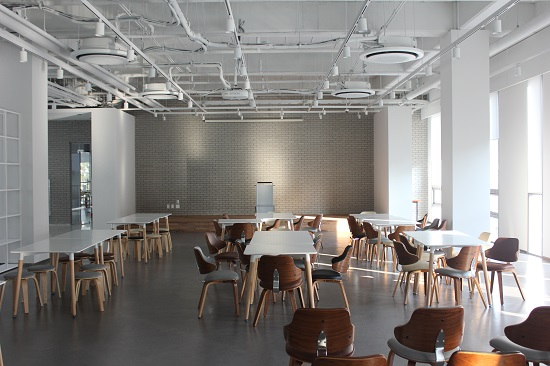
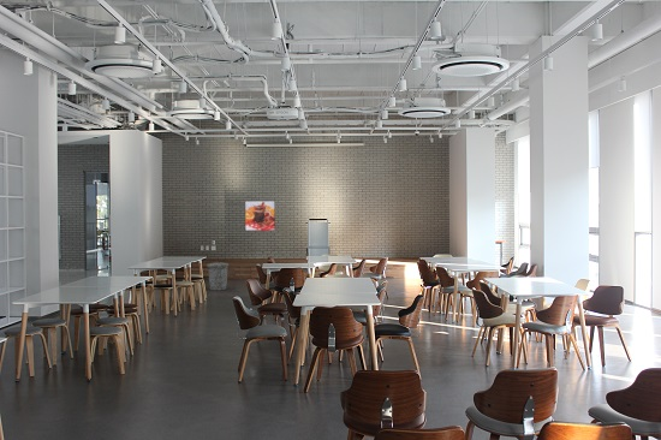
+ trash can [206,261,230,291]
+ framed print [244,200,276,232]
